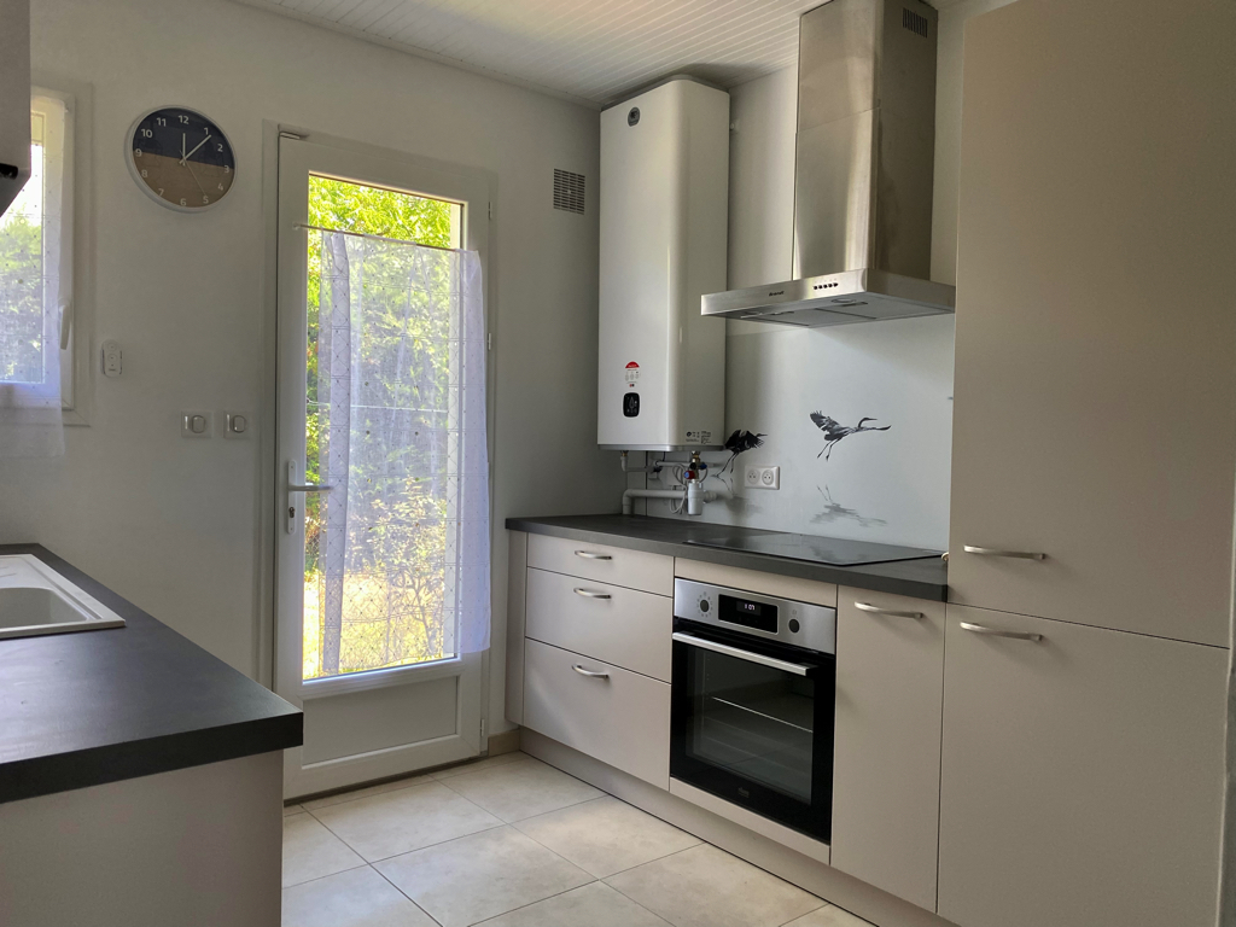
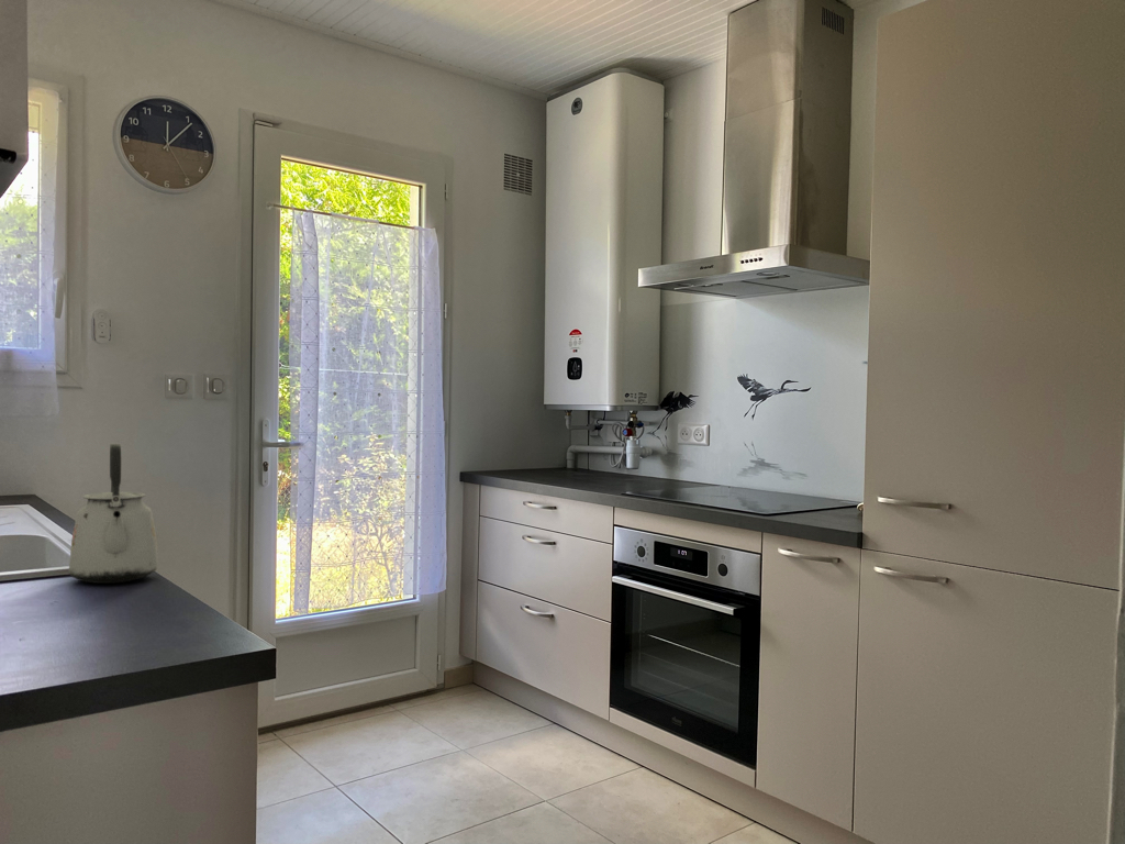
+ kettle [68,443,159,585]
